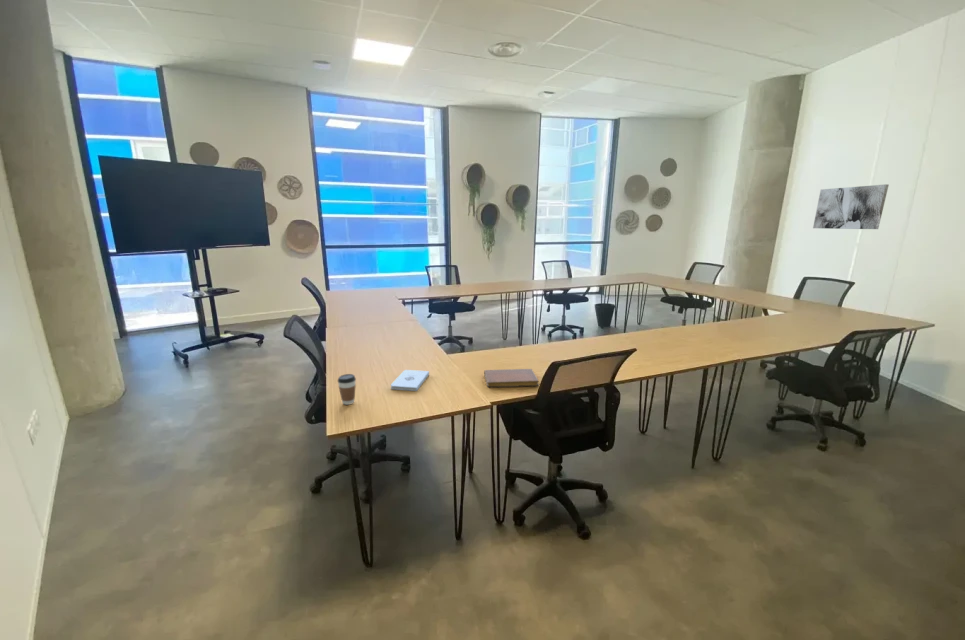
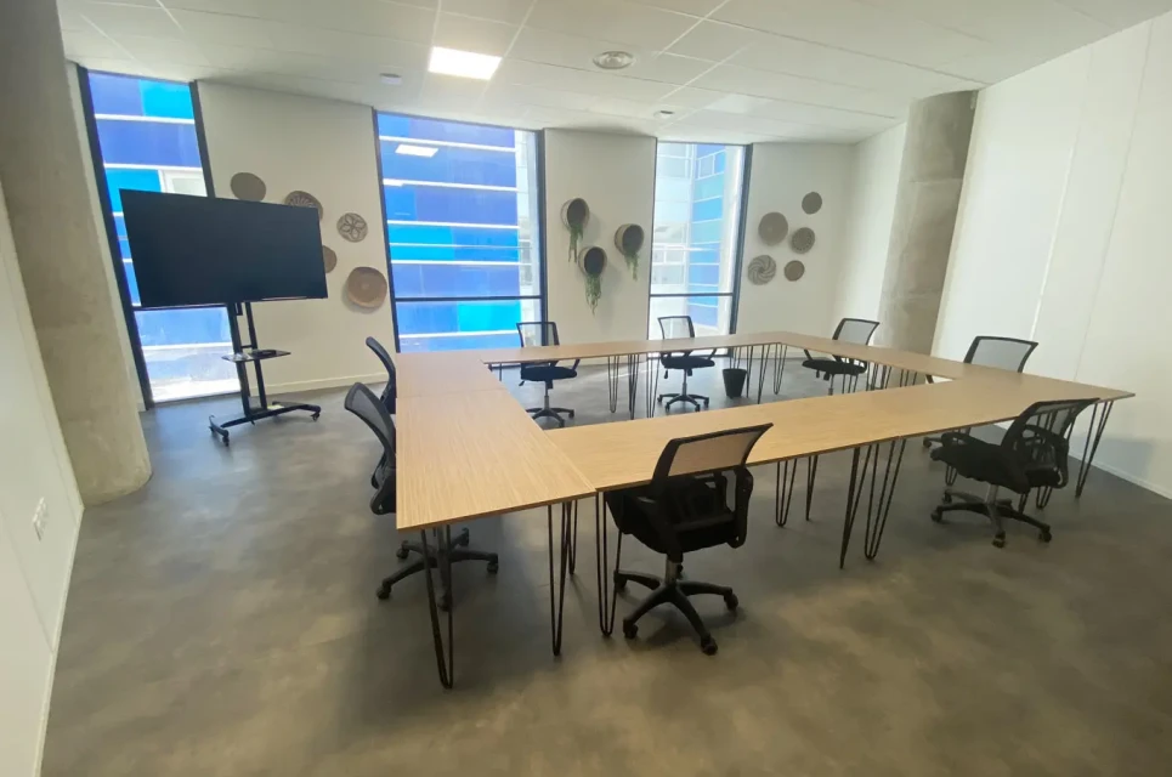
- coffee cup [337,373,357,406]
- notepad [390,369,430,392]
- notebook [483,368,540,388]
- wall art [812,183,890,230]
